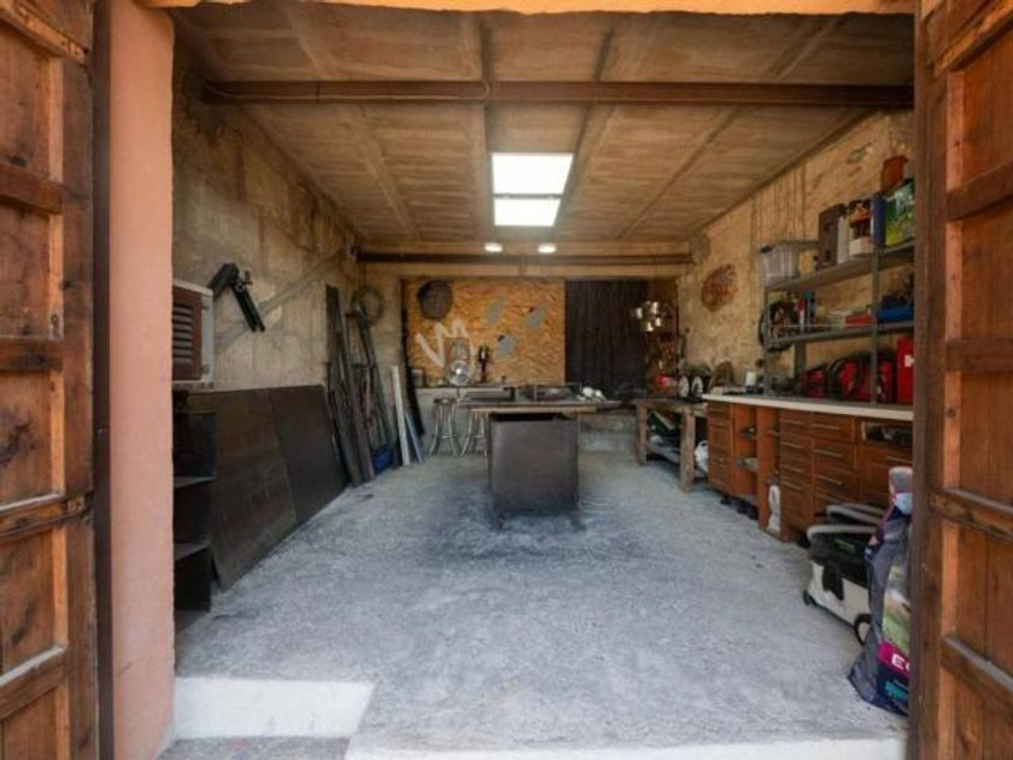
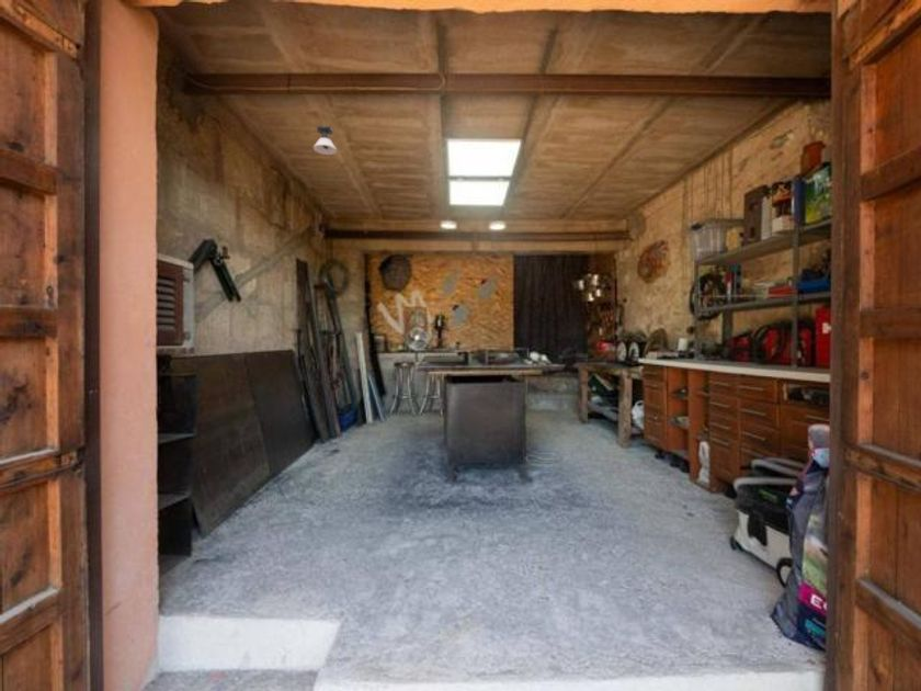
+ light fixture [312,124,338,156]
